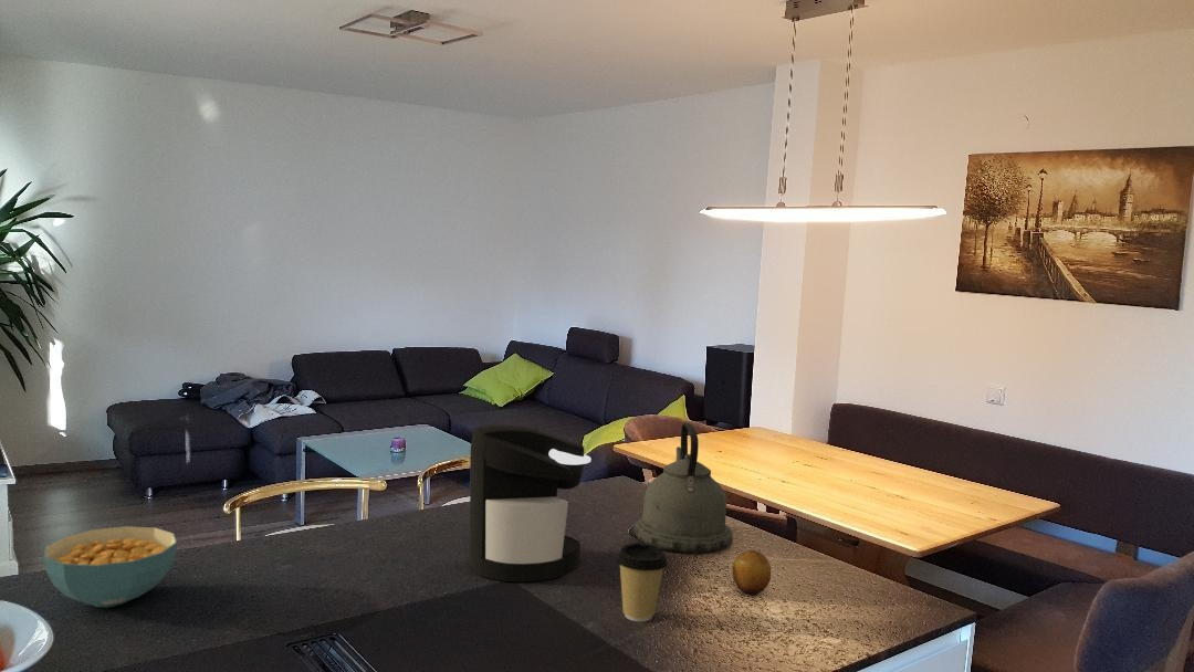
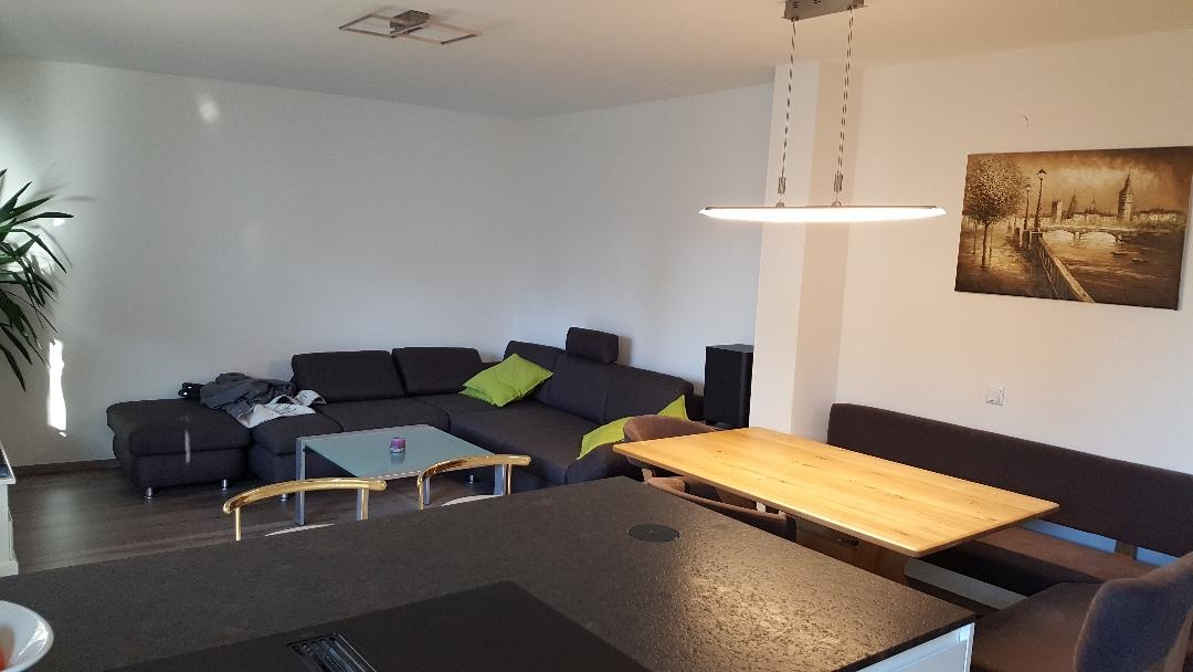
- kettle [632,422,734,554]
- cereal bowl [43,525,178,609]
- fruit [732,548,772,596]
- coffee maker [468,423,593,582]
- coffee cup [615,542,669,622]
